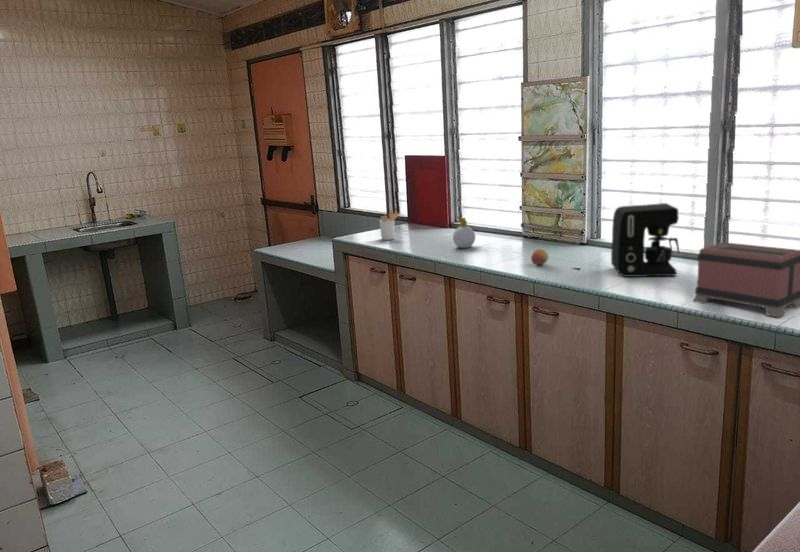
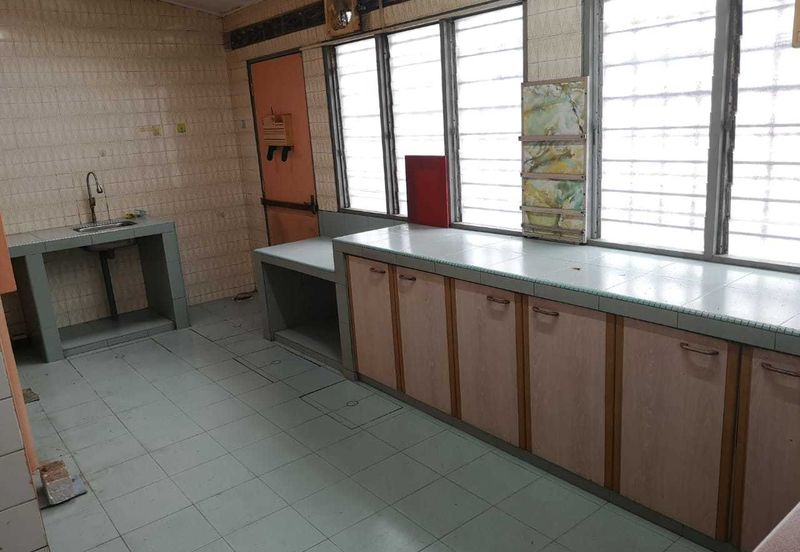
- utensil holder [378,209,402,241]
- fruit [530,248,549,266]
- soap bottle [452,216,476,249]
- toaster [692,241,800,318]
- coffee maker [610,202,680,278]
